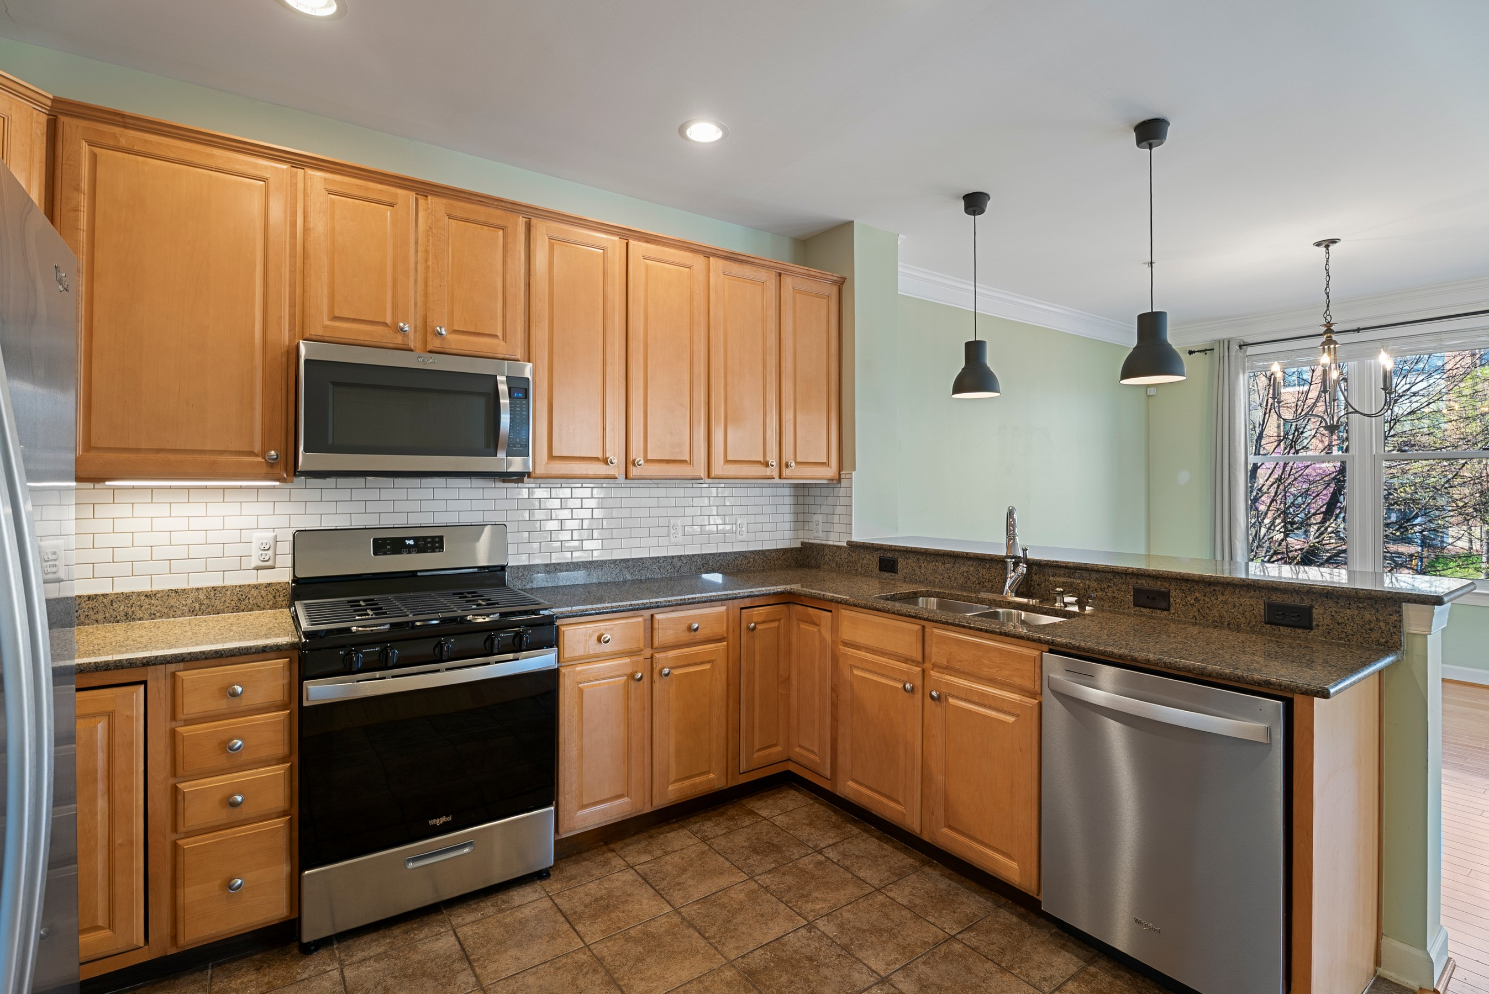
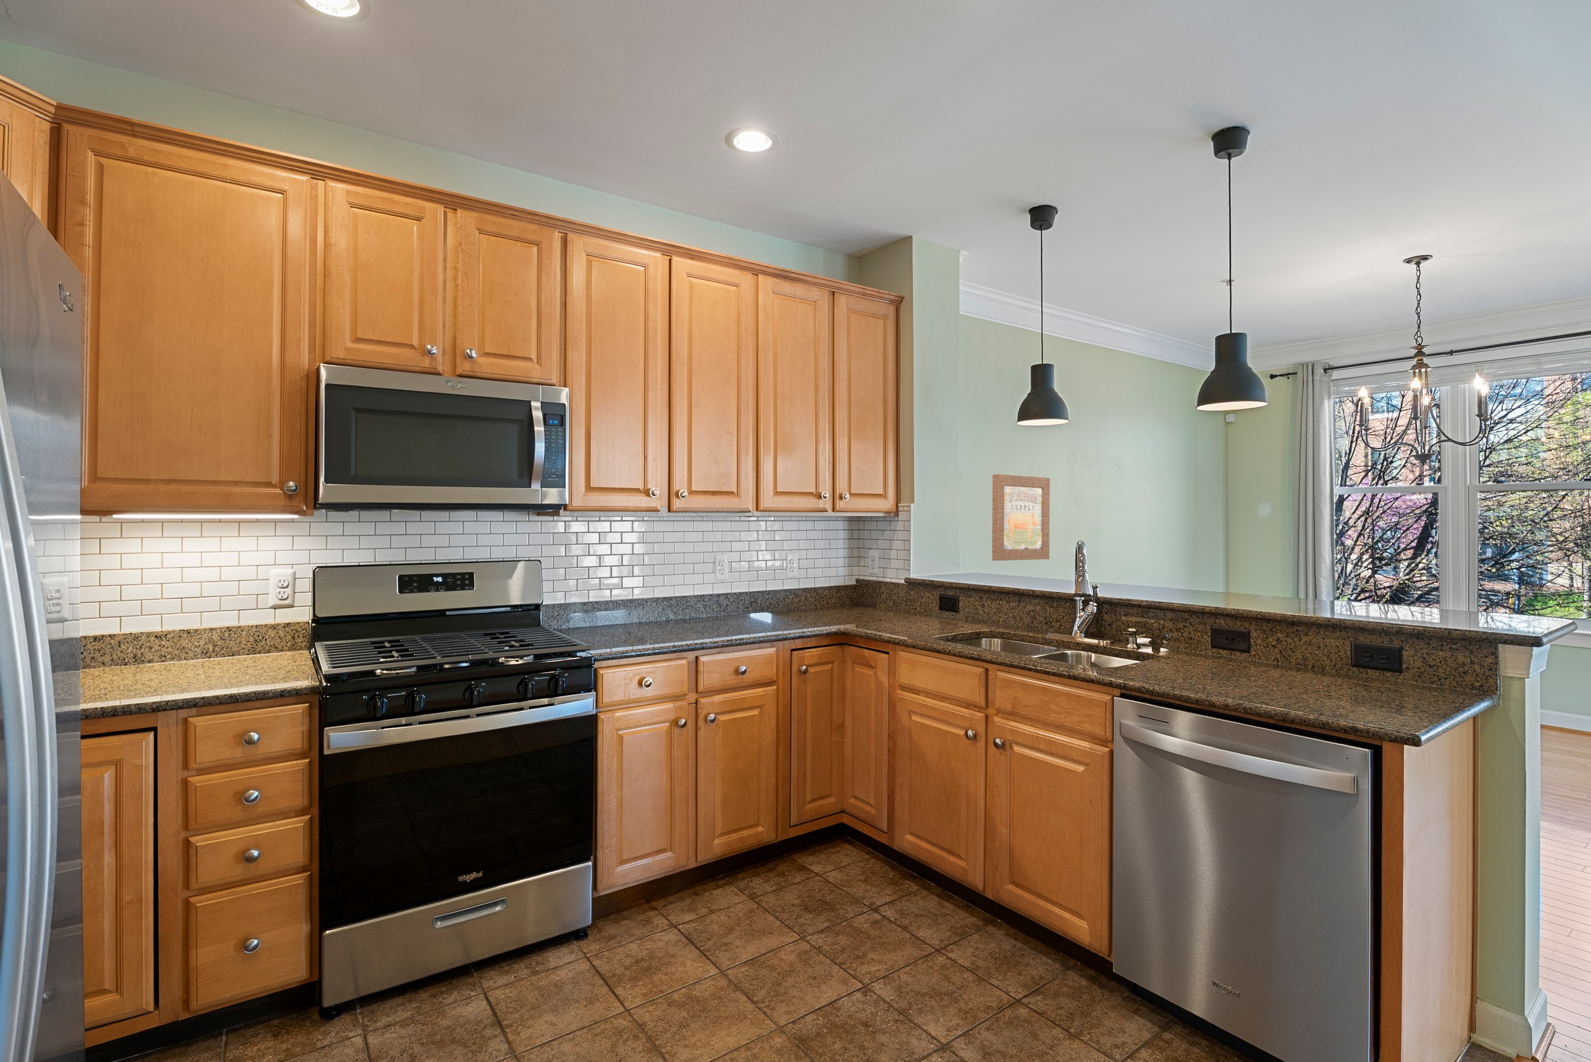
+ wall art [991,474,1050,561]
